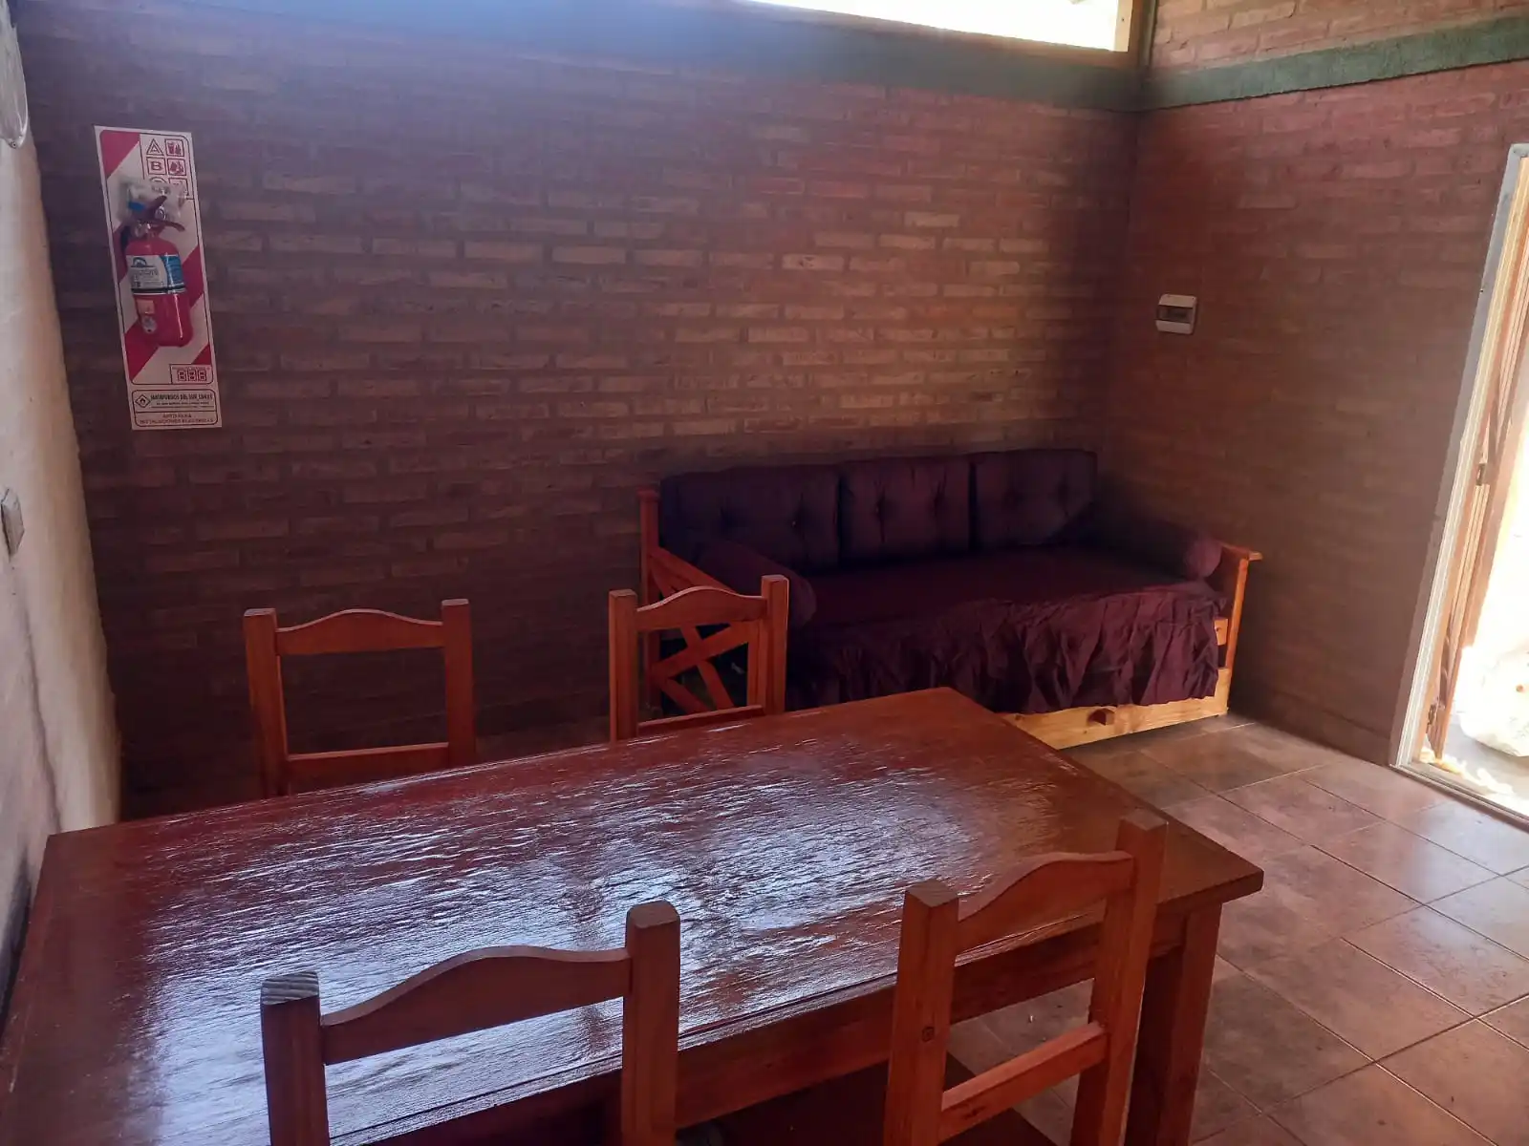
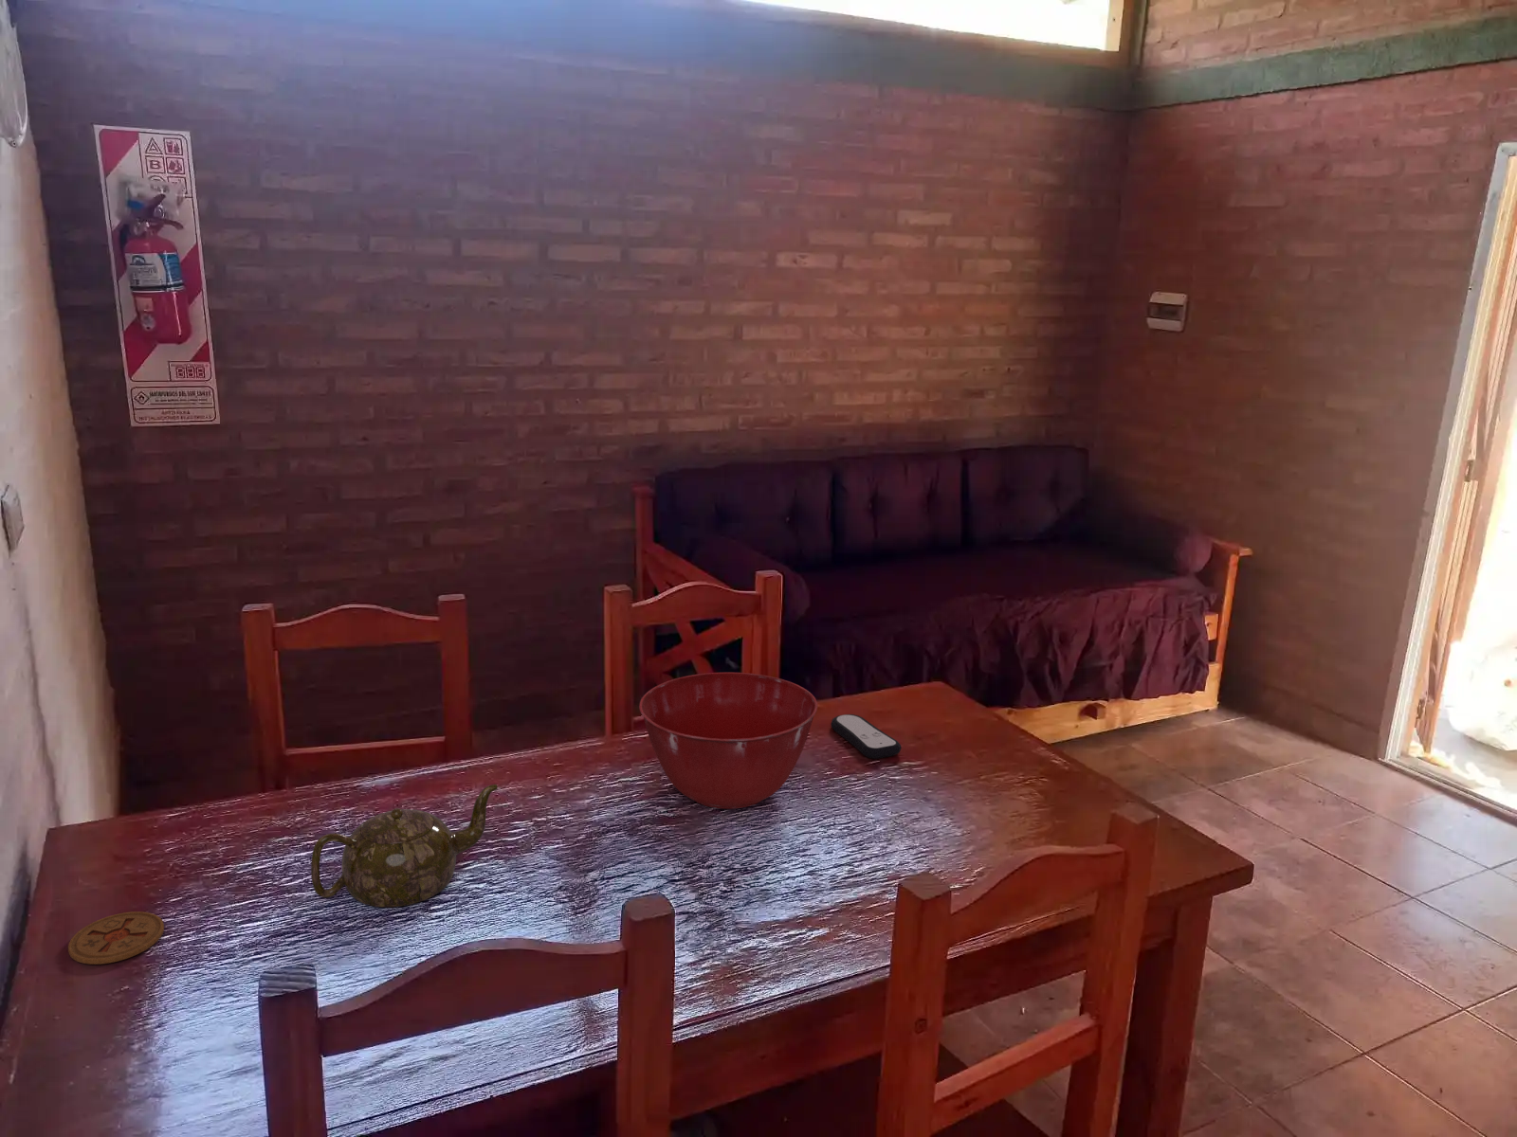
+ teapot [311,783,499,908]
+ coaster [67,910,165,965]
+ remote control [830,713,903,760]
+ mixing bowl [639,671,818,810]
